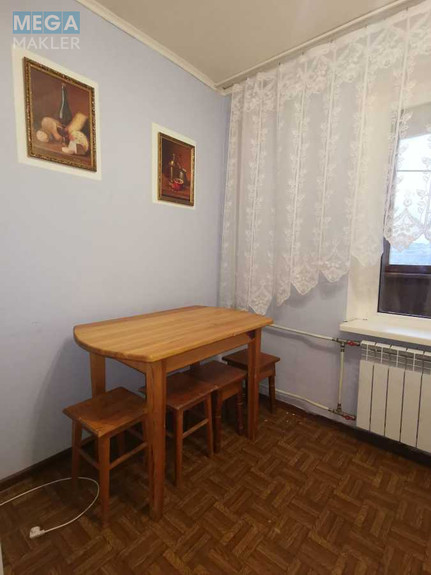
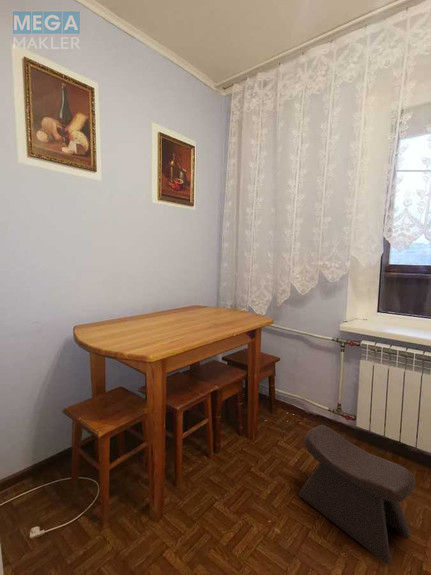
+ stool [298,424,416,566]
